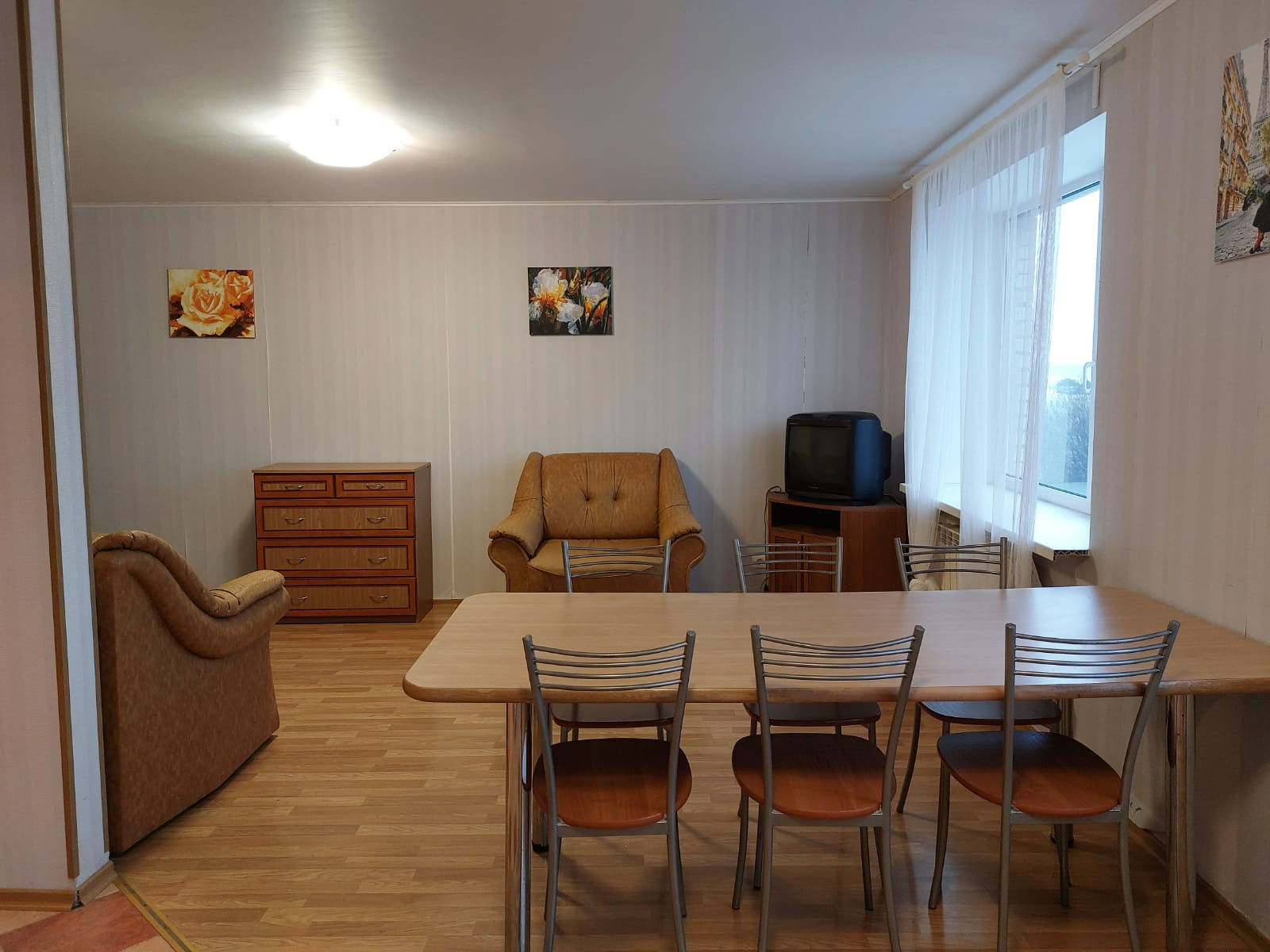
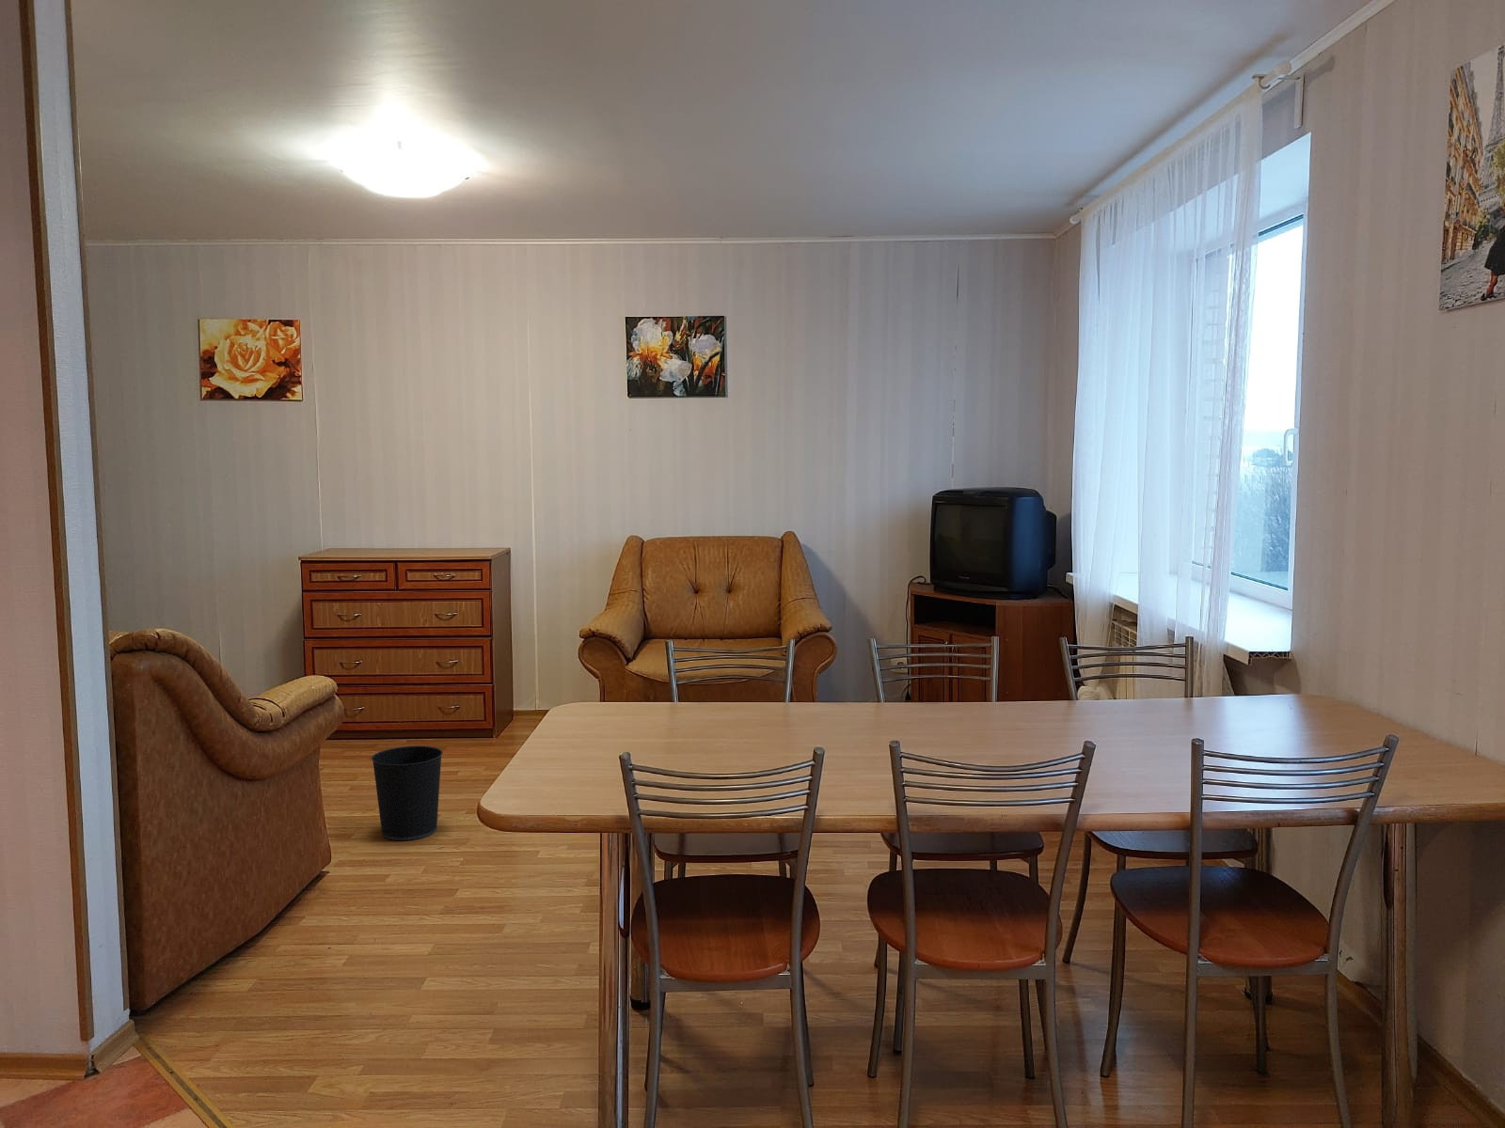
+ wastebasket [371,745,444,841]
